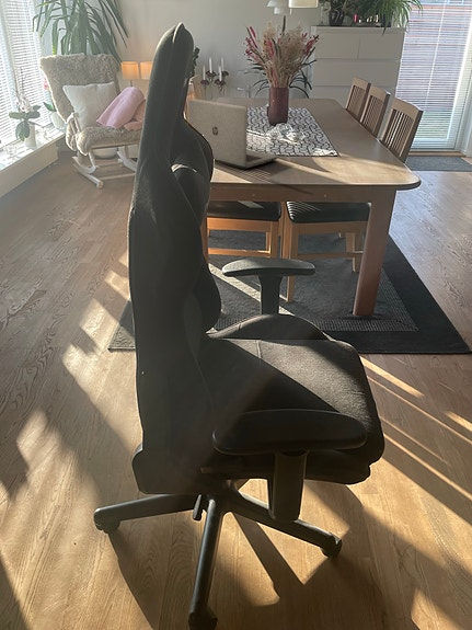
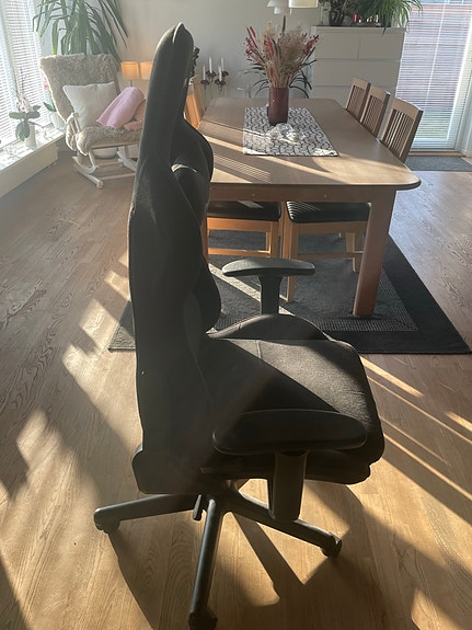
- laptop [186,96,280,170]
